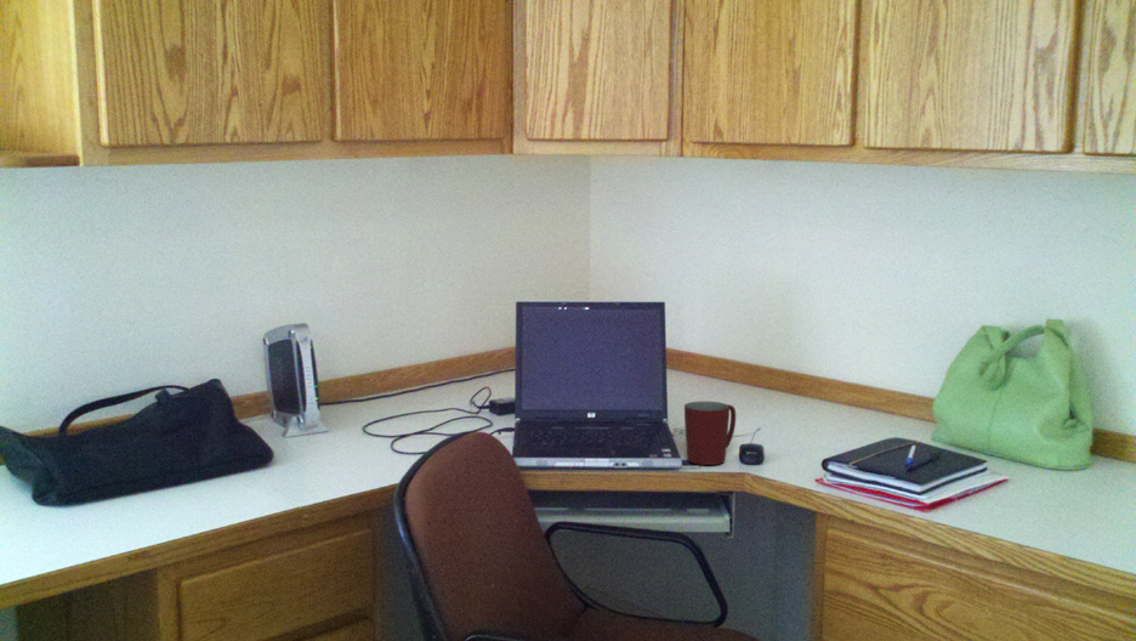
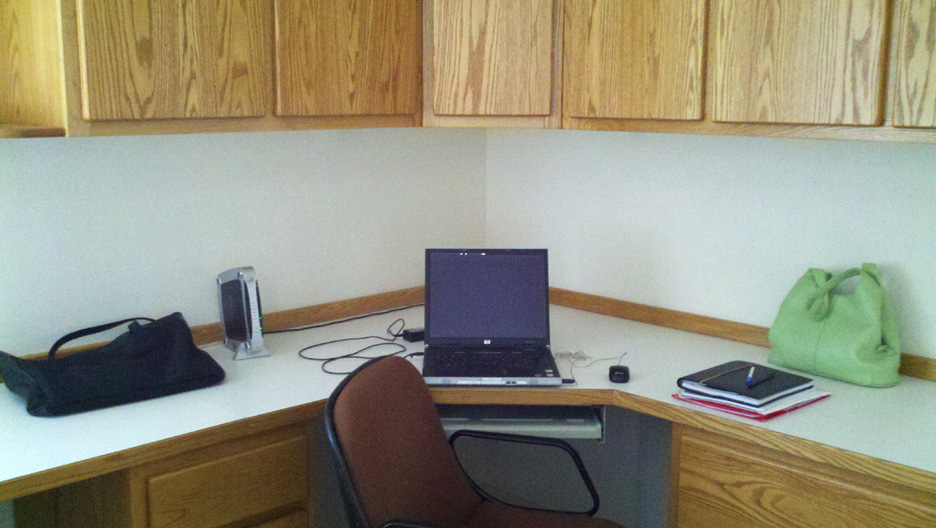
- mug [683,401,737,466]
